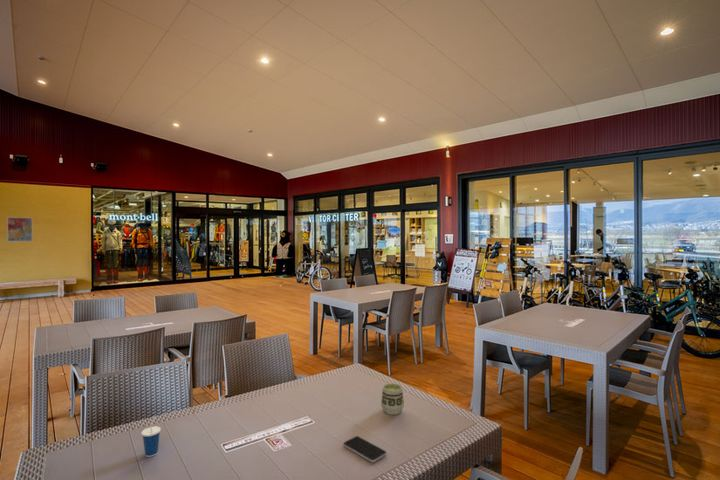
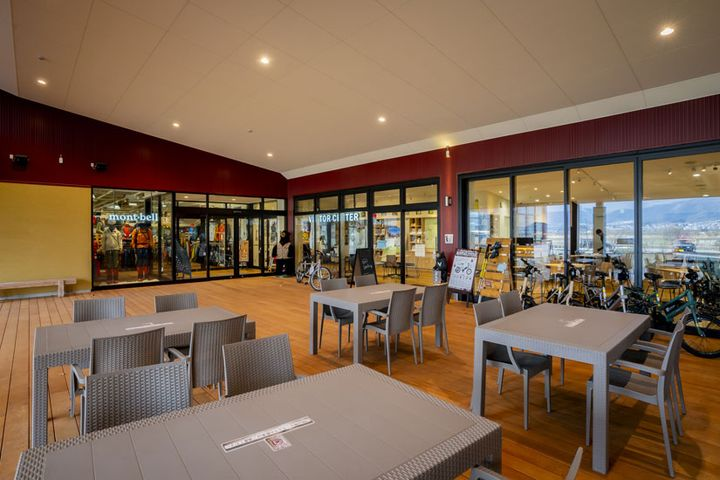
- wall art [6,216,34,243]
- cup [141,416,162,458]
- cup [380,382,405,416]
- smartphone [342,435,387,463]
